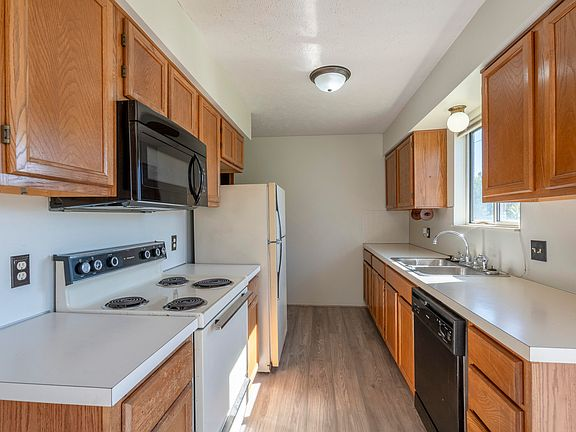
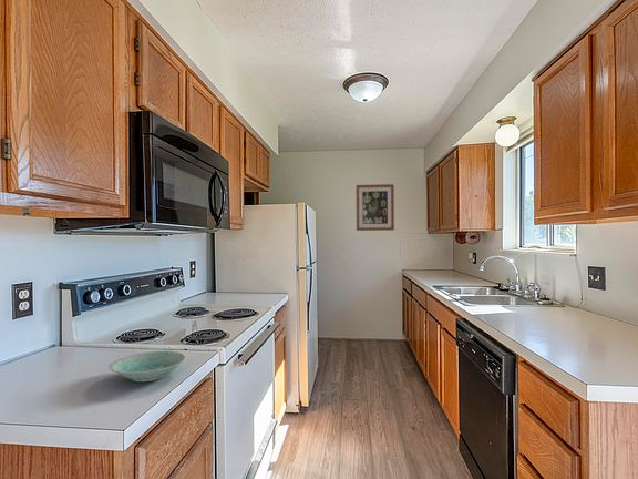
+ bowl [107,350,187,383]
+ wall art [356,183,395,232]
